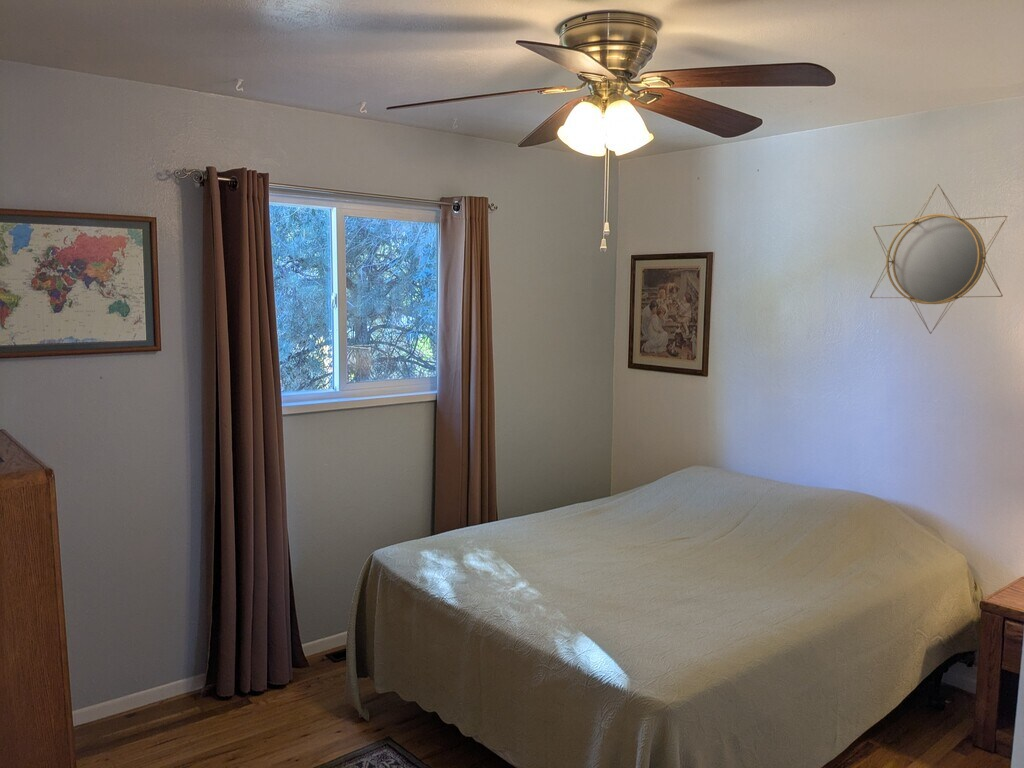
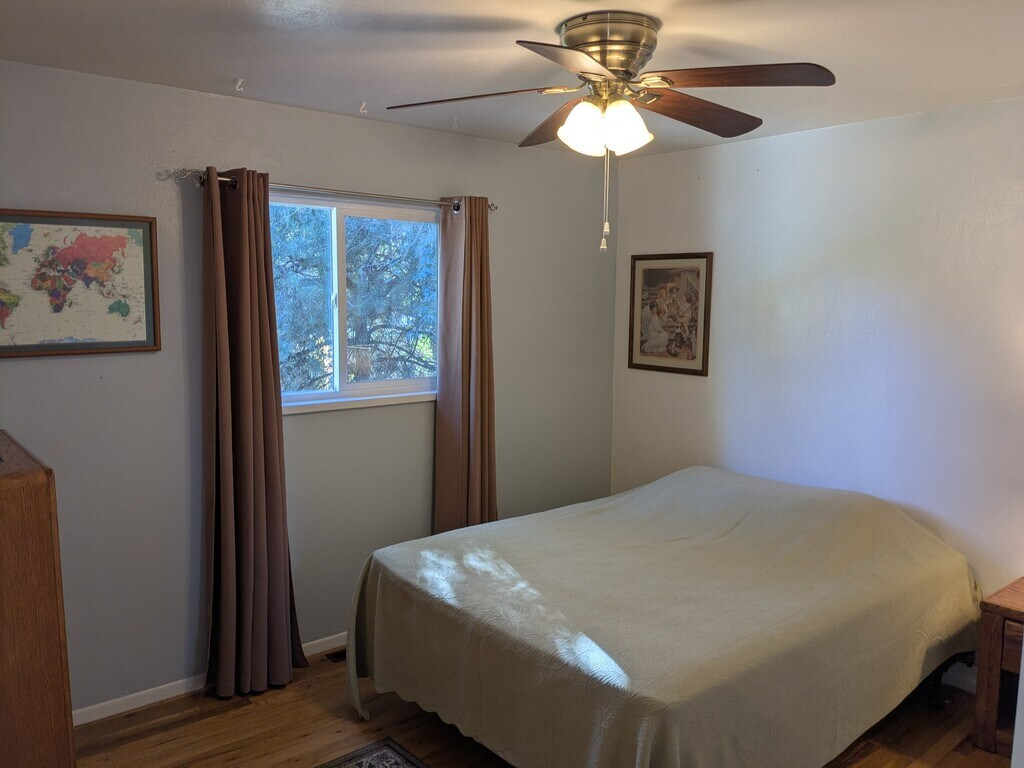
- home mirror [869,183,1009,335]
